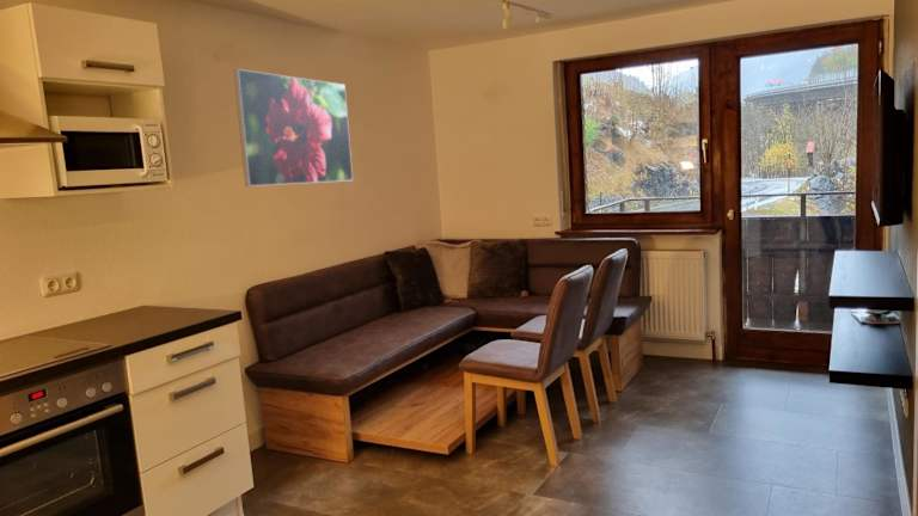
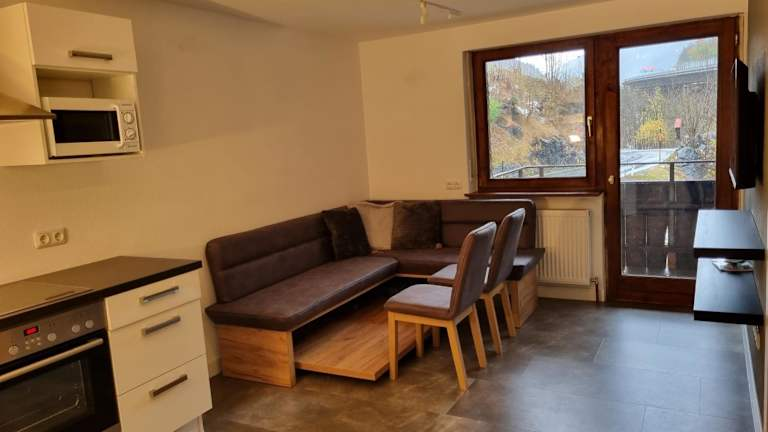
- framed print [233,68,354,188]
